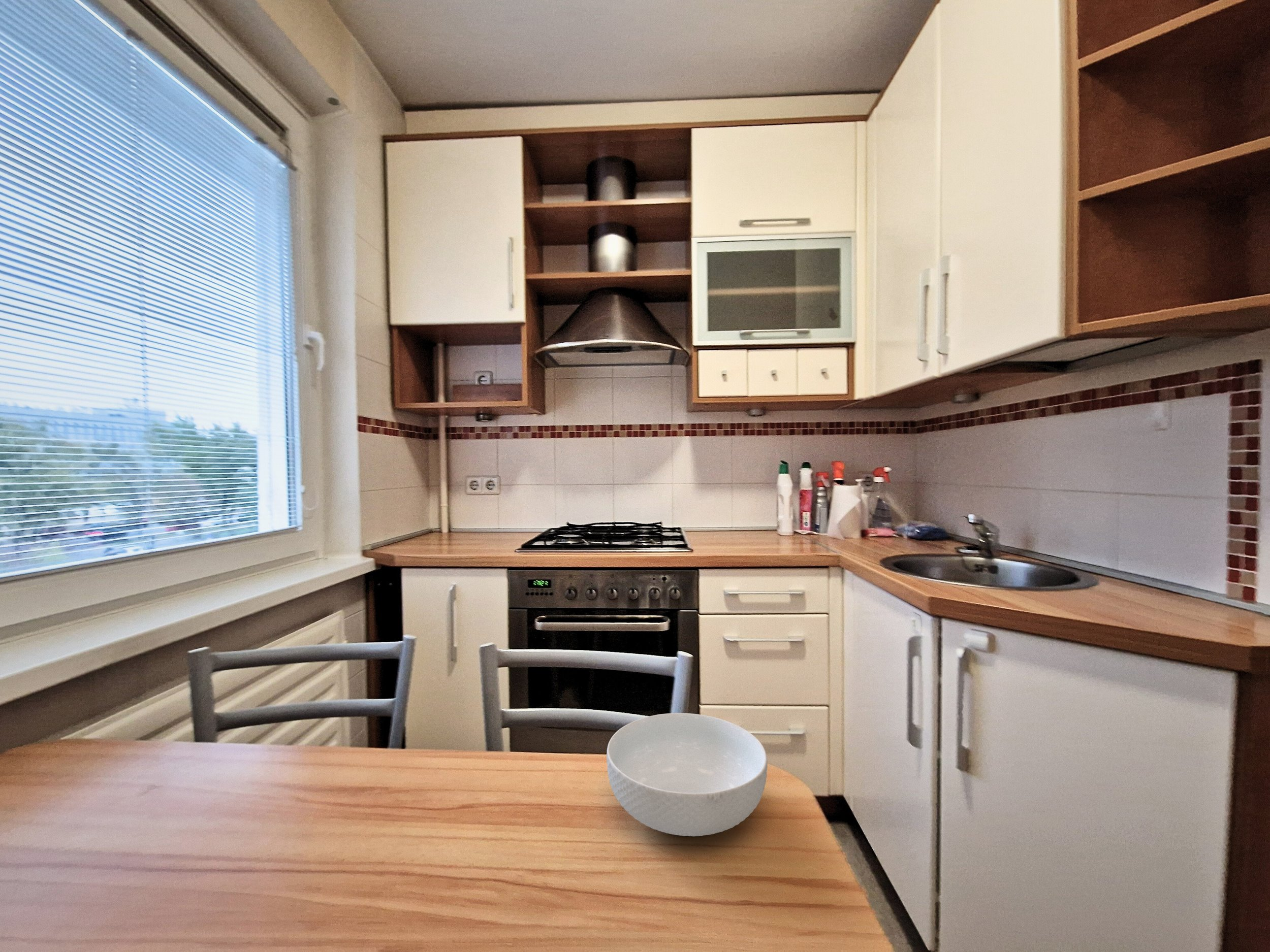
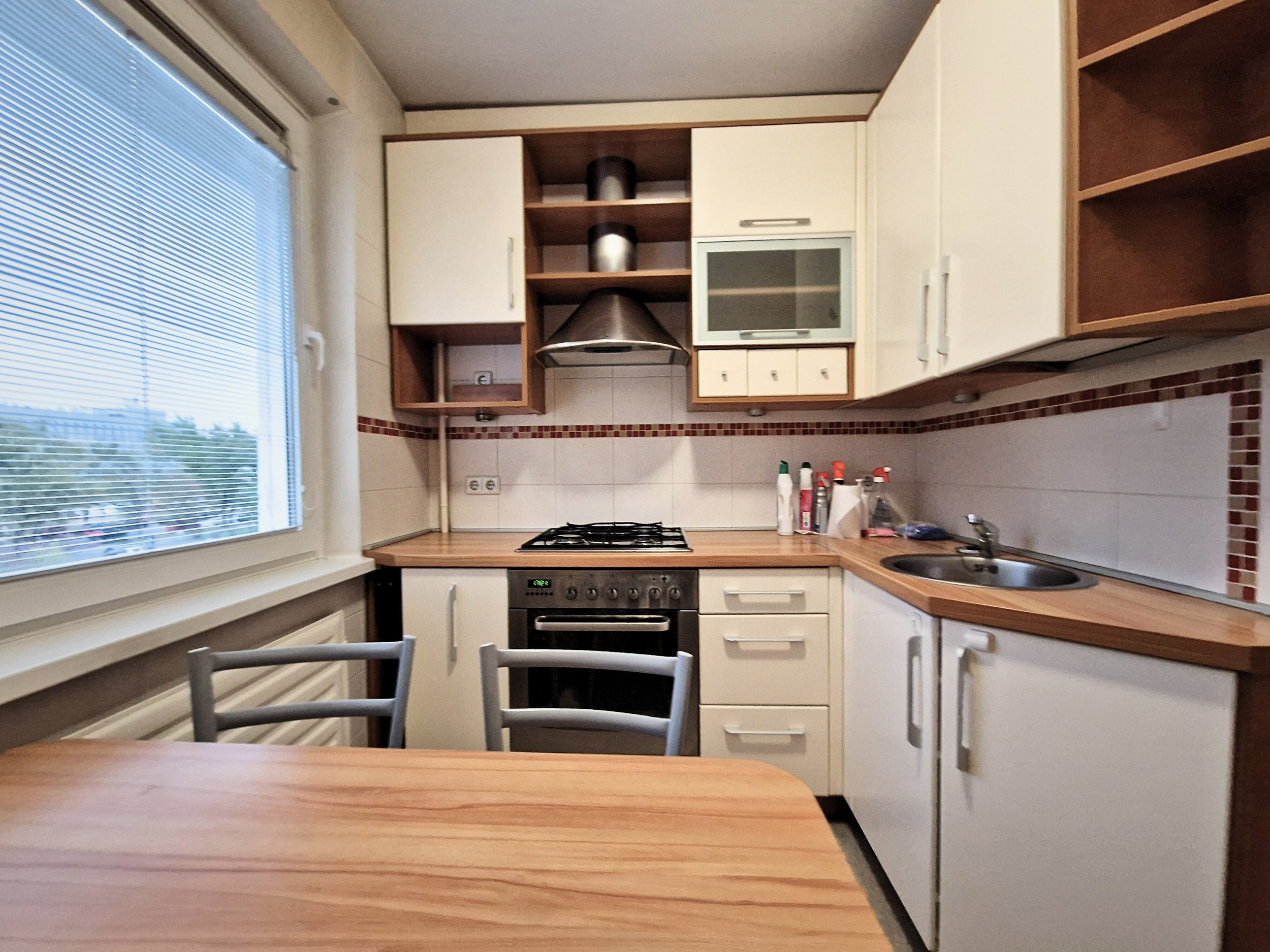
- cereal bowl [606,712,768,837]
